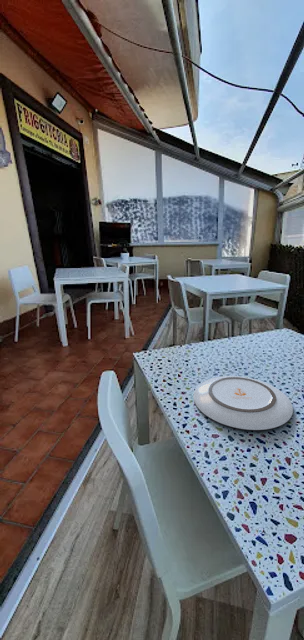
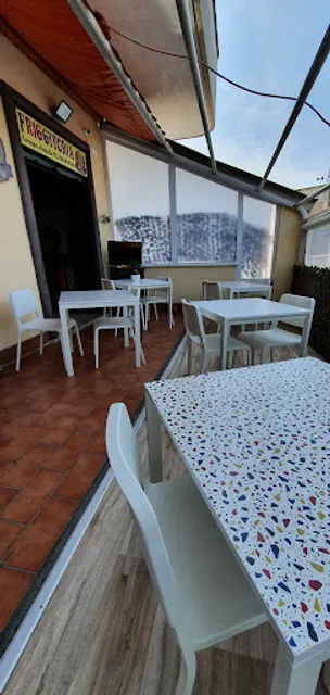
- plate [192,375,294,431]
